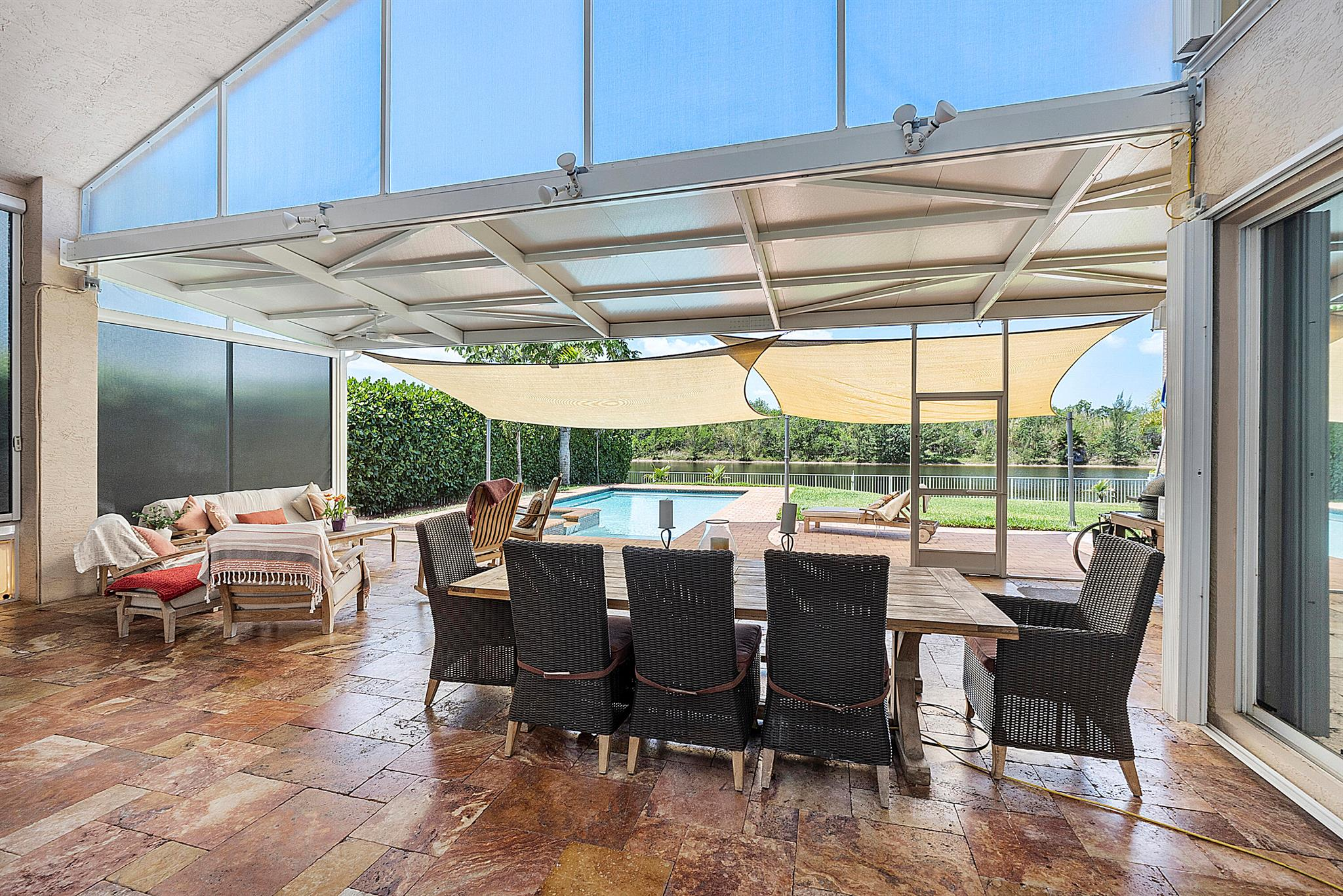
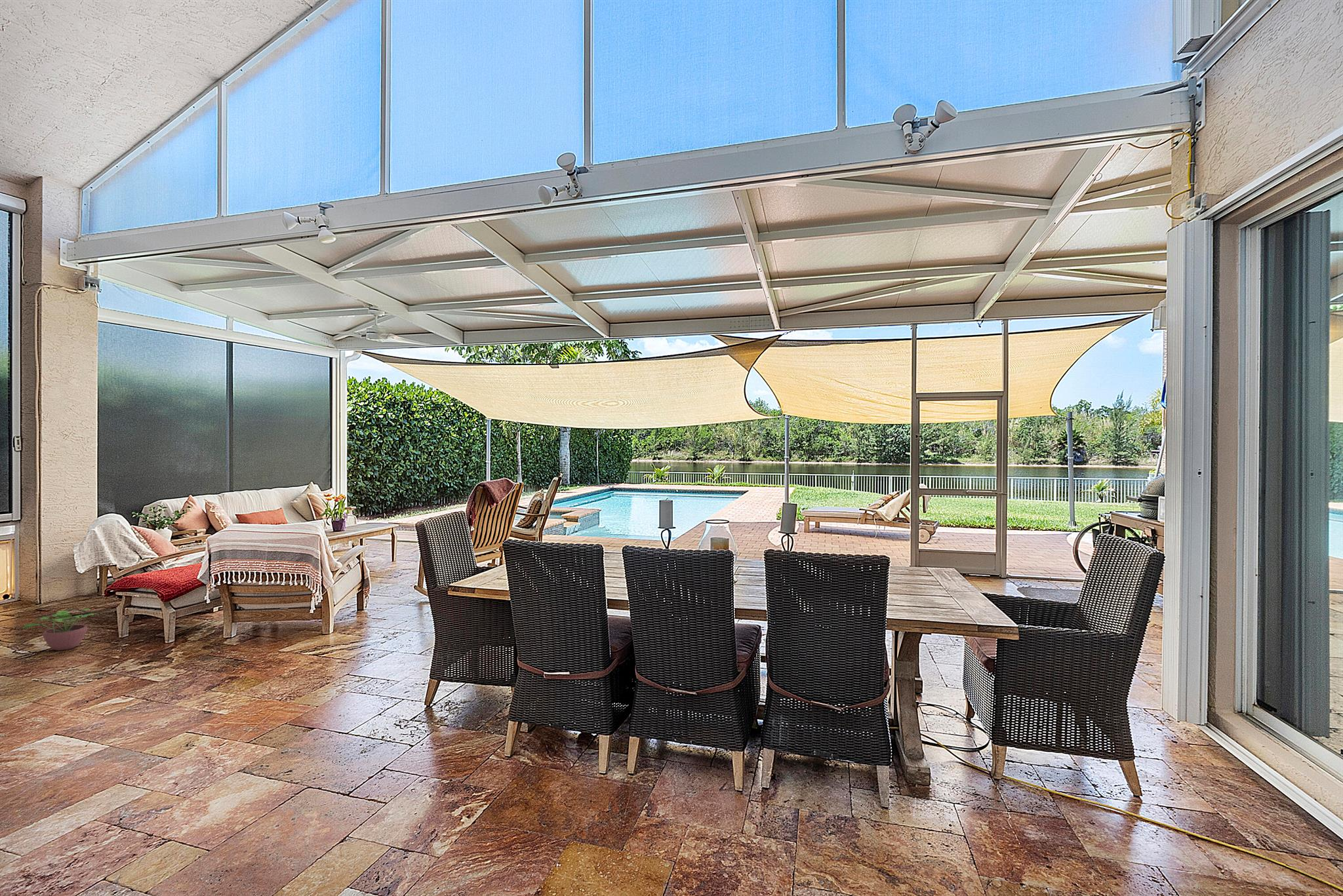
+ potted plant [22,607,115,651]
